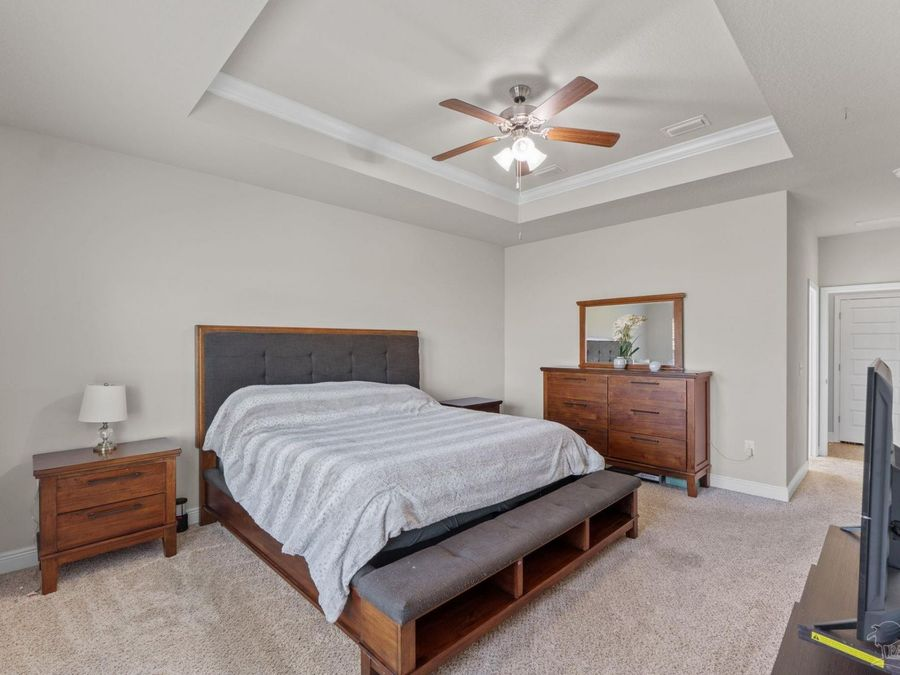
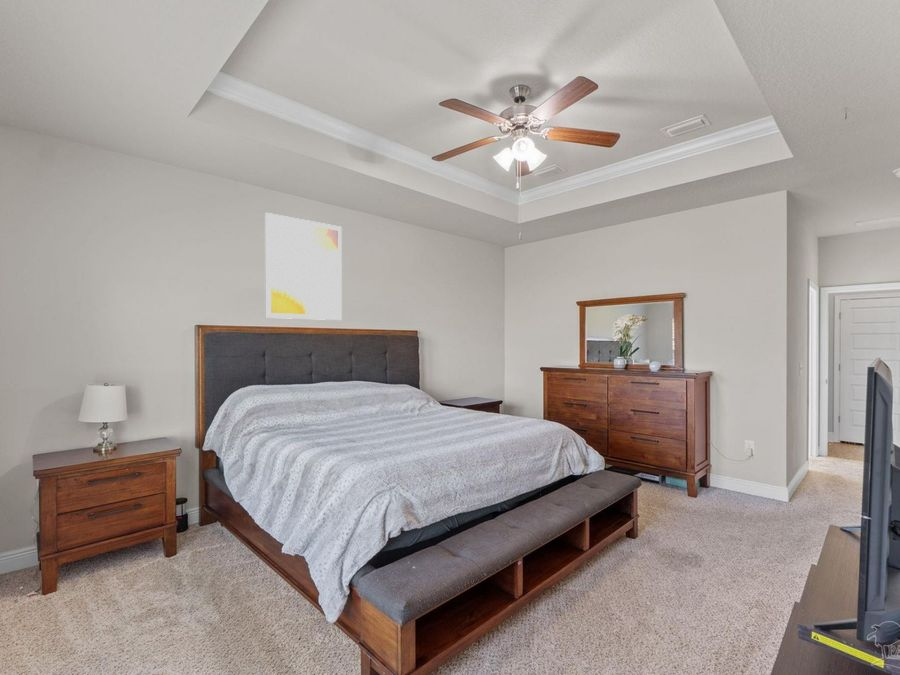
+ wall art [264,212,343,321]
